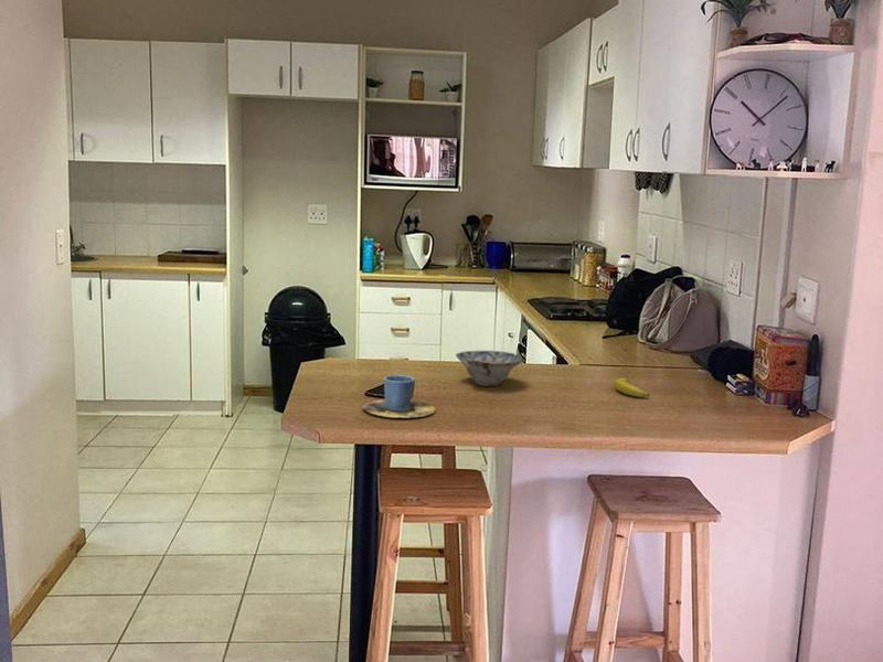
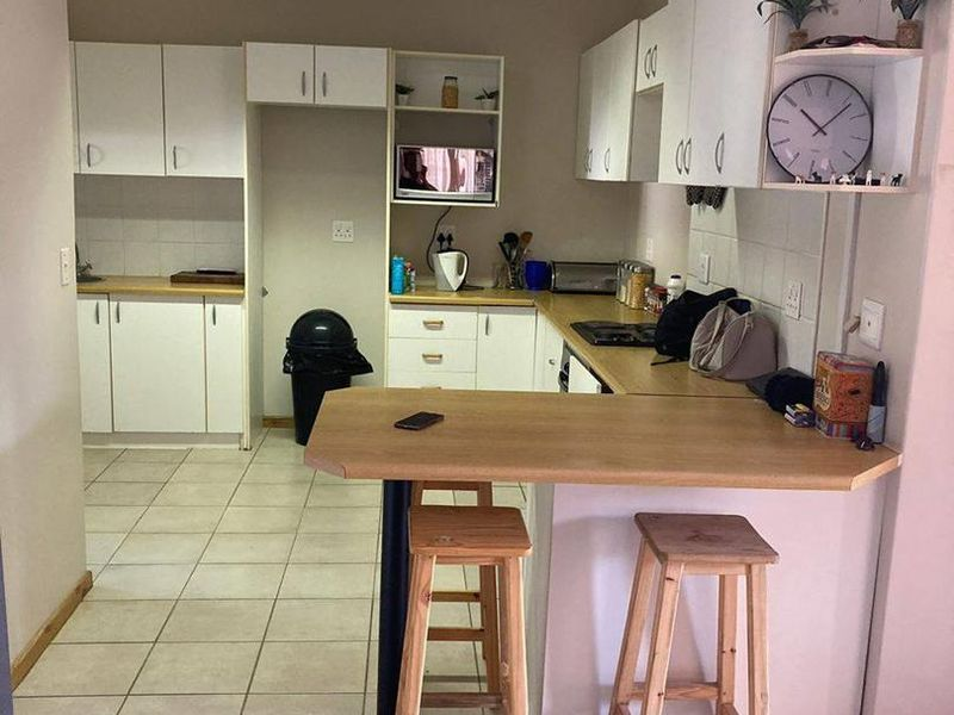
- cup [361,374,437,419]
- ceramic bowl [455,350,523,387]
- banana [614,377,650,398]
